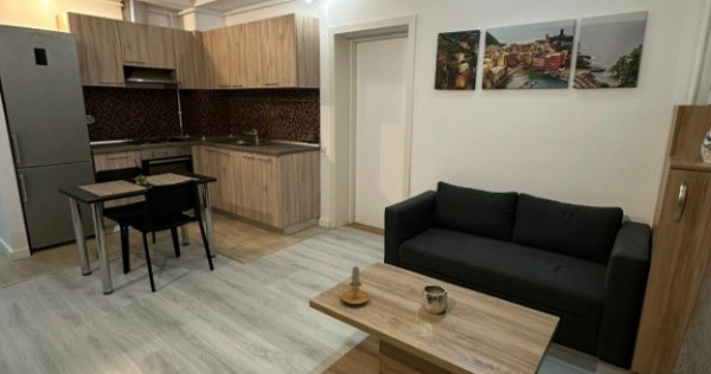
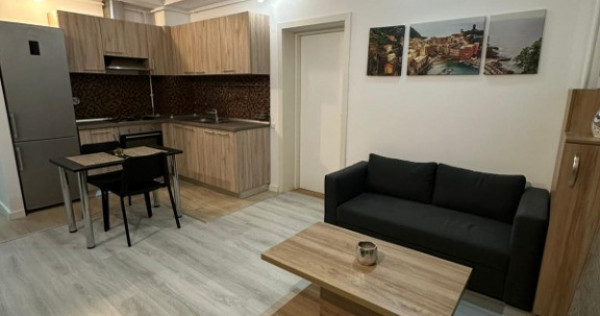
- candle [337,265,371,305]
